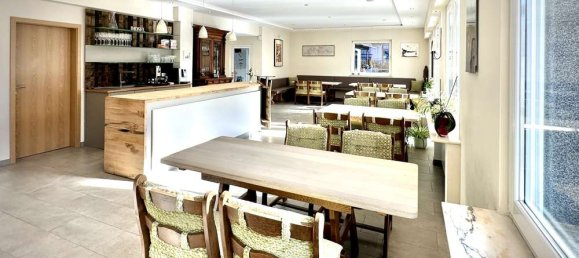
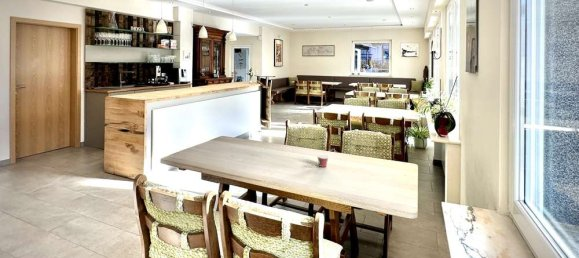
+ cup [316,148,335,168]
